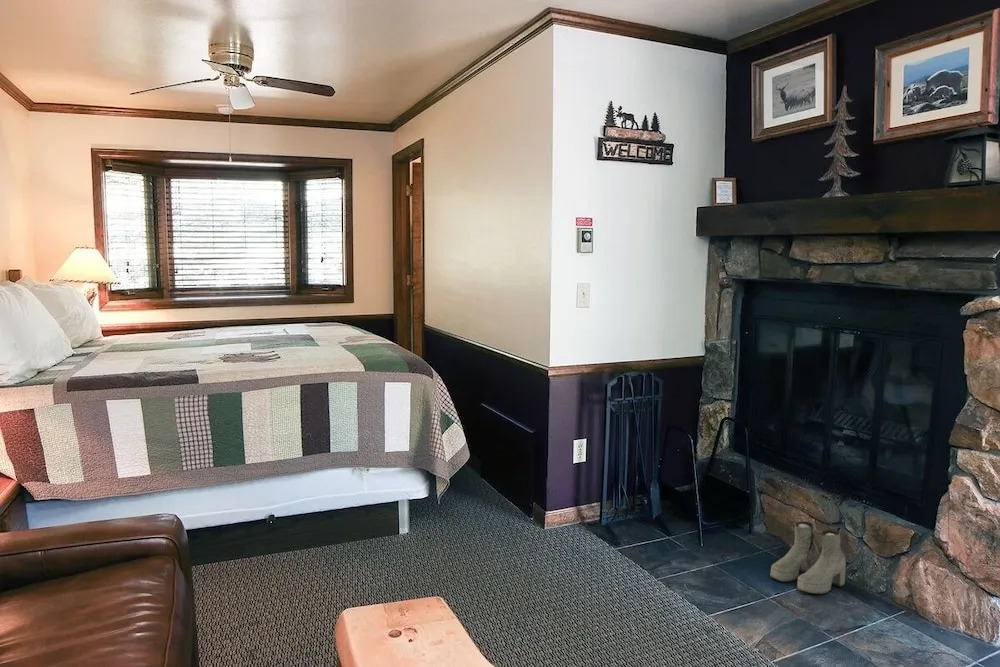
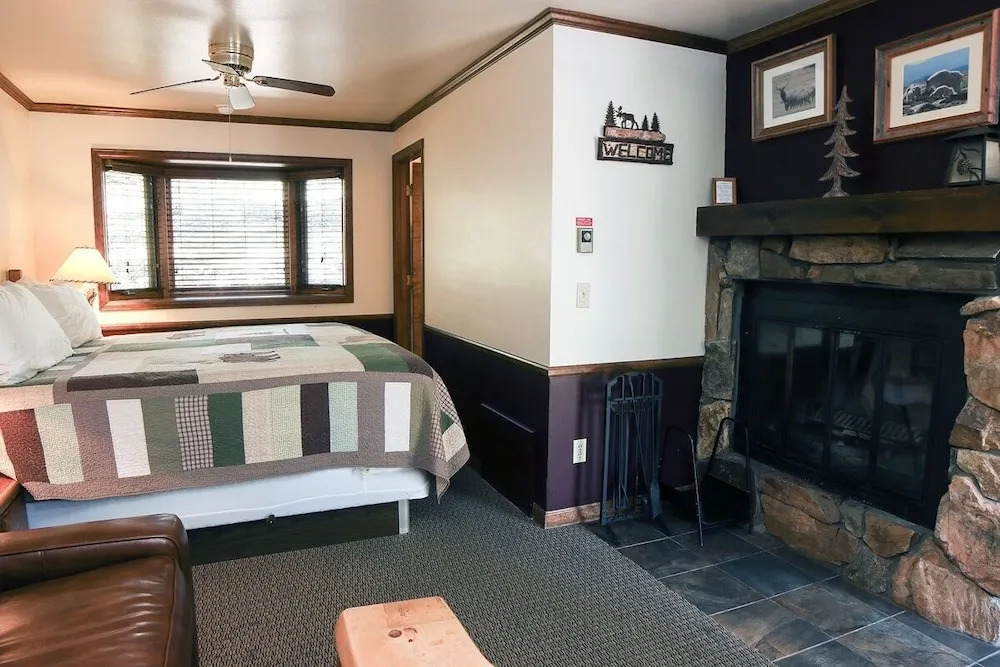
- boots [769,520,847,595]
